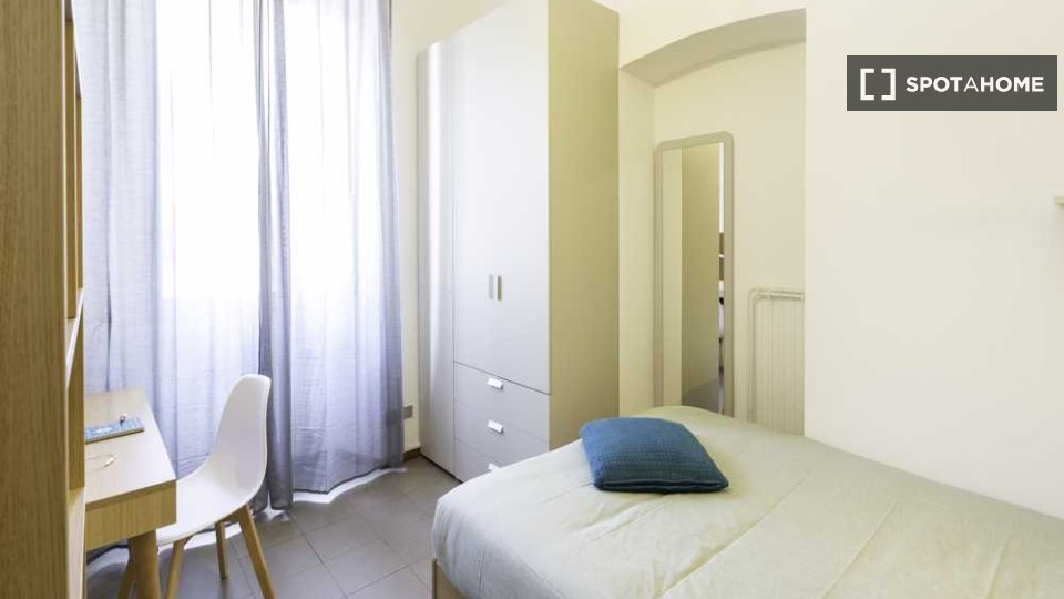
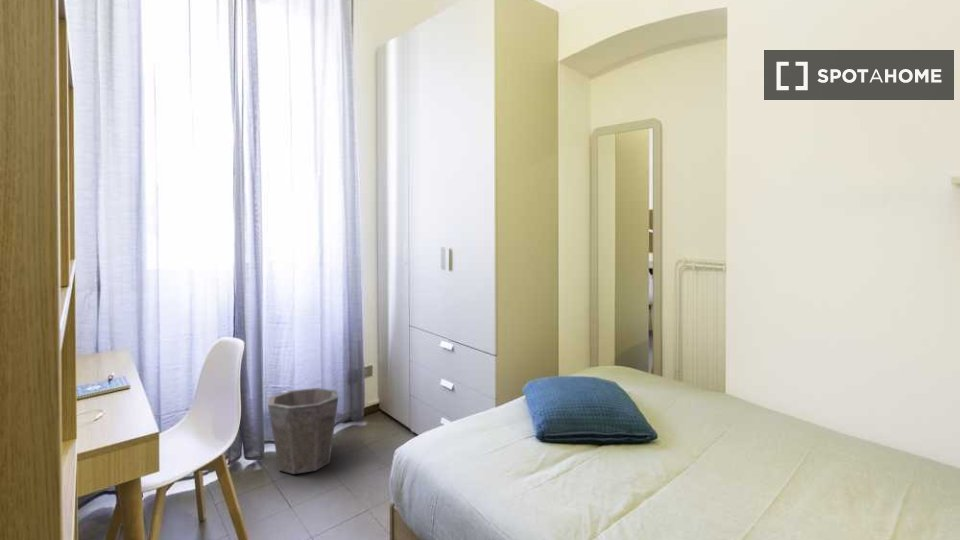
+ waste bin [267,387,339,475]
